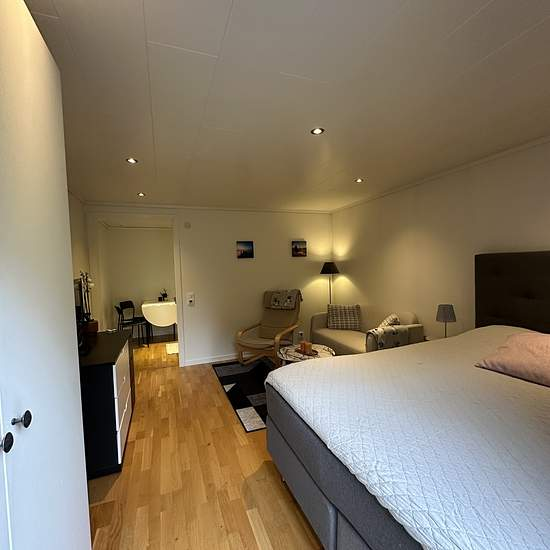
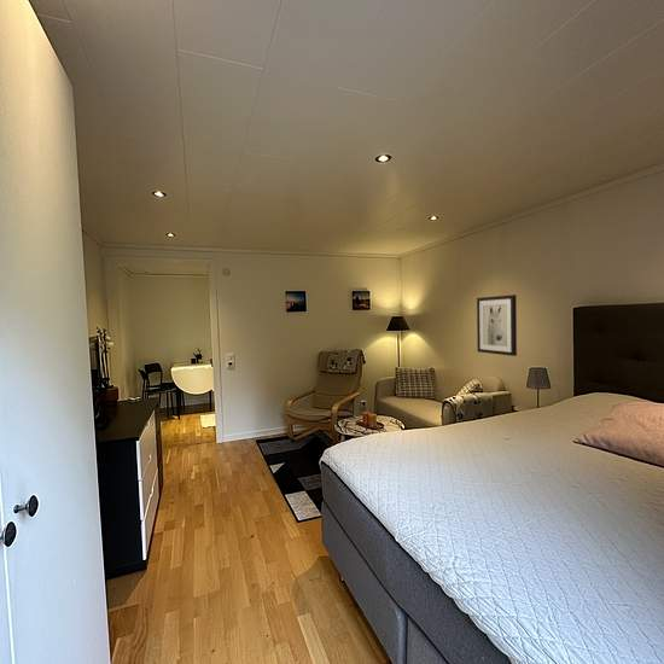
+ wall art [476,293,518,357]
